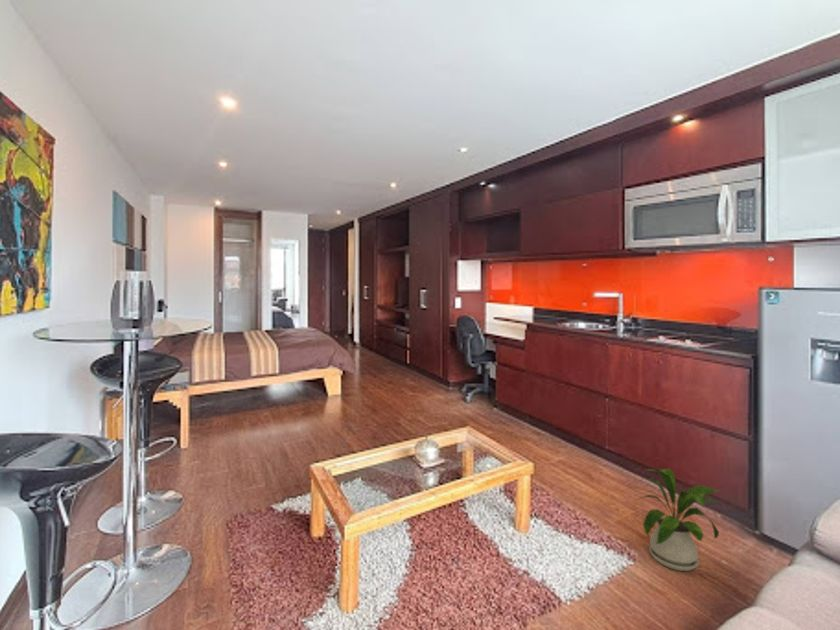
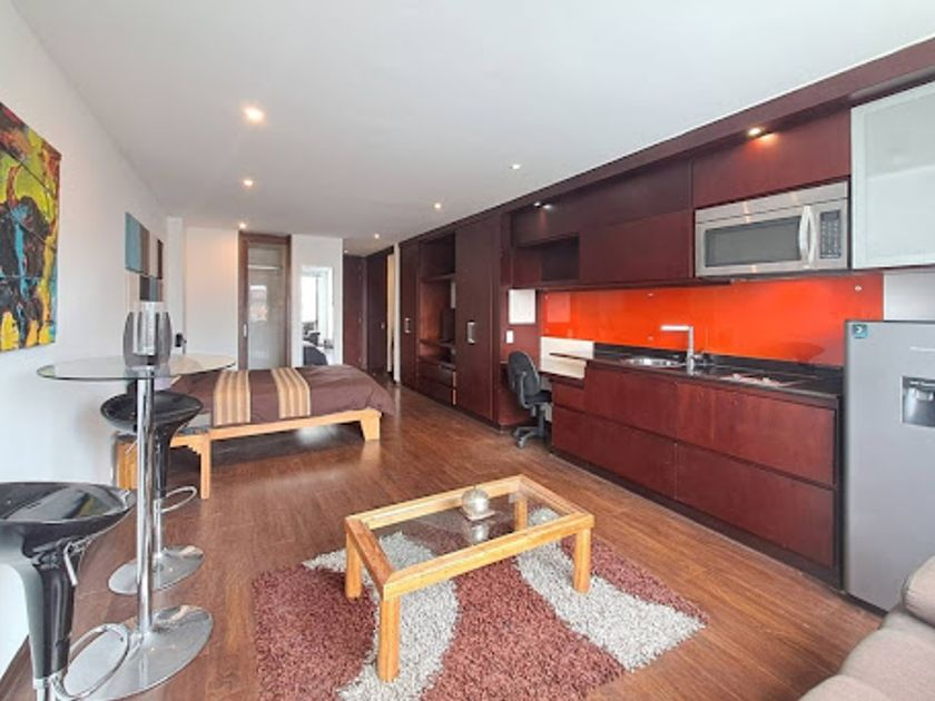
- house plant [635,467,720,572]
